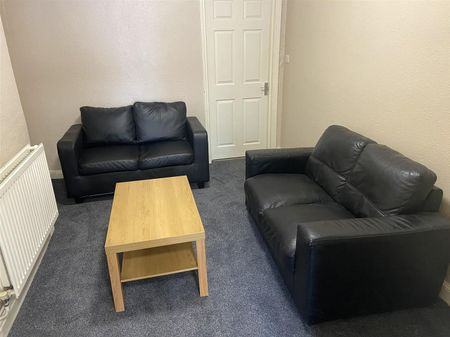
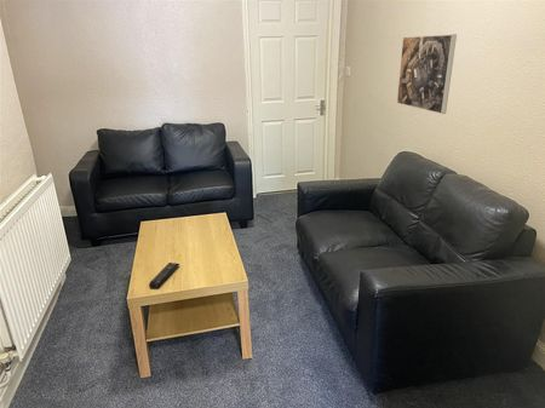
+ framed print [396,33,458,115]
+ remote control [148,262,180,291]
